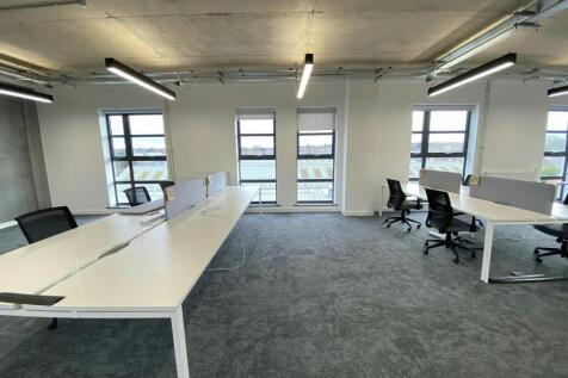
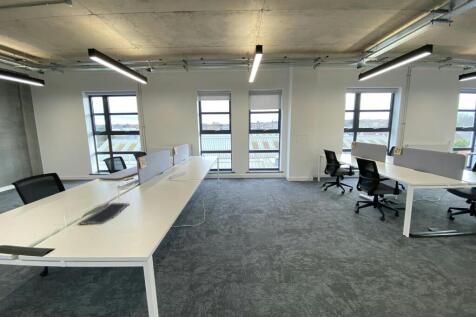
+ keyboard [78,202,130,225]
